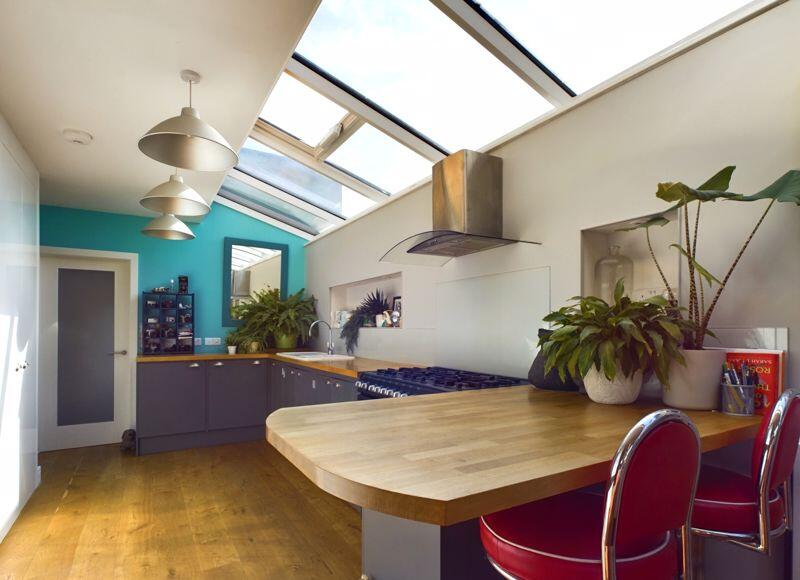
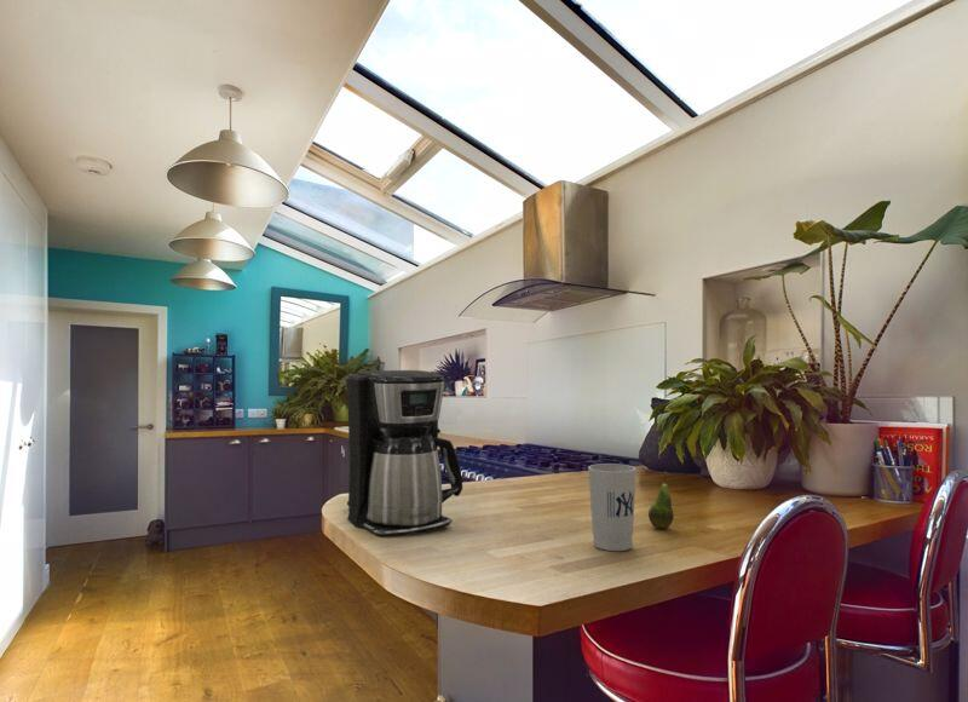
+ cup [587,462,638,552]
+ fruit [647,470,675,530]
+ coffee maker [345,369,463,539]
